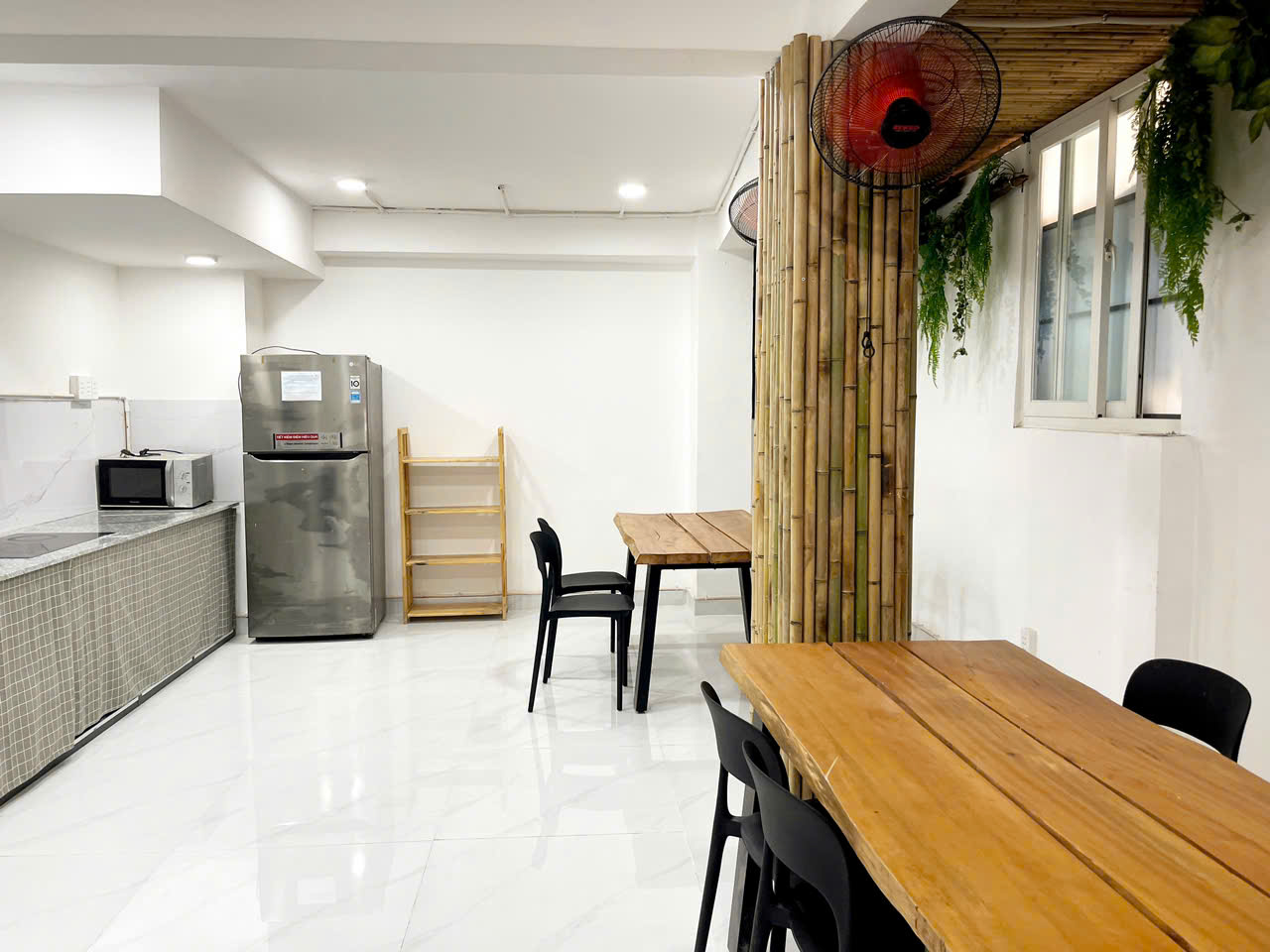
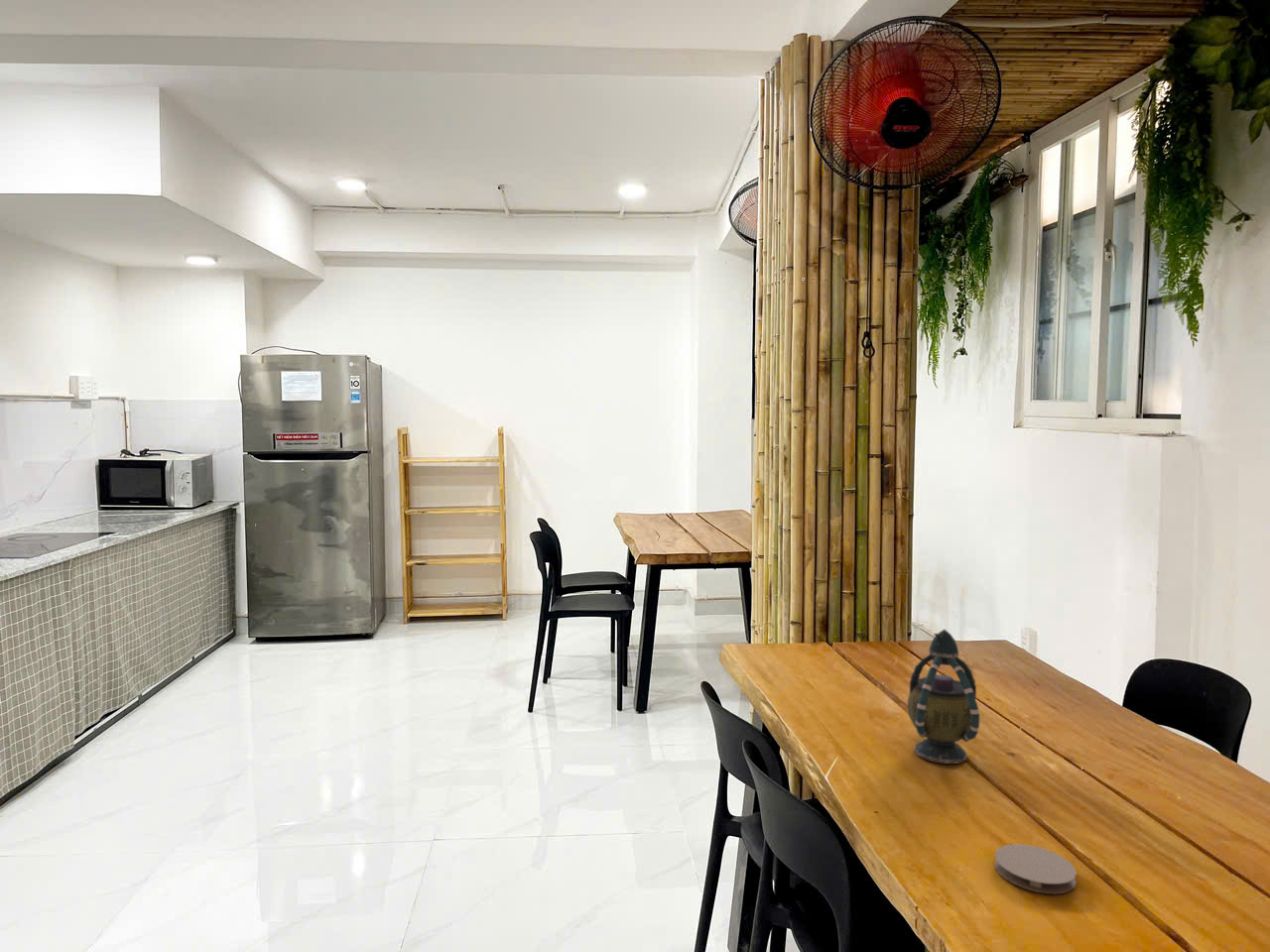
+ coaster [994,843,1078,894]
+ teapot [906,629,980,765]
